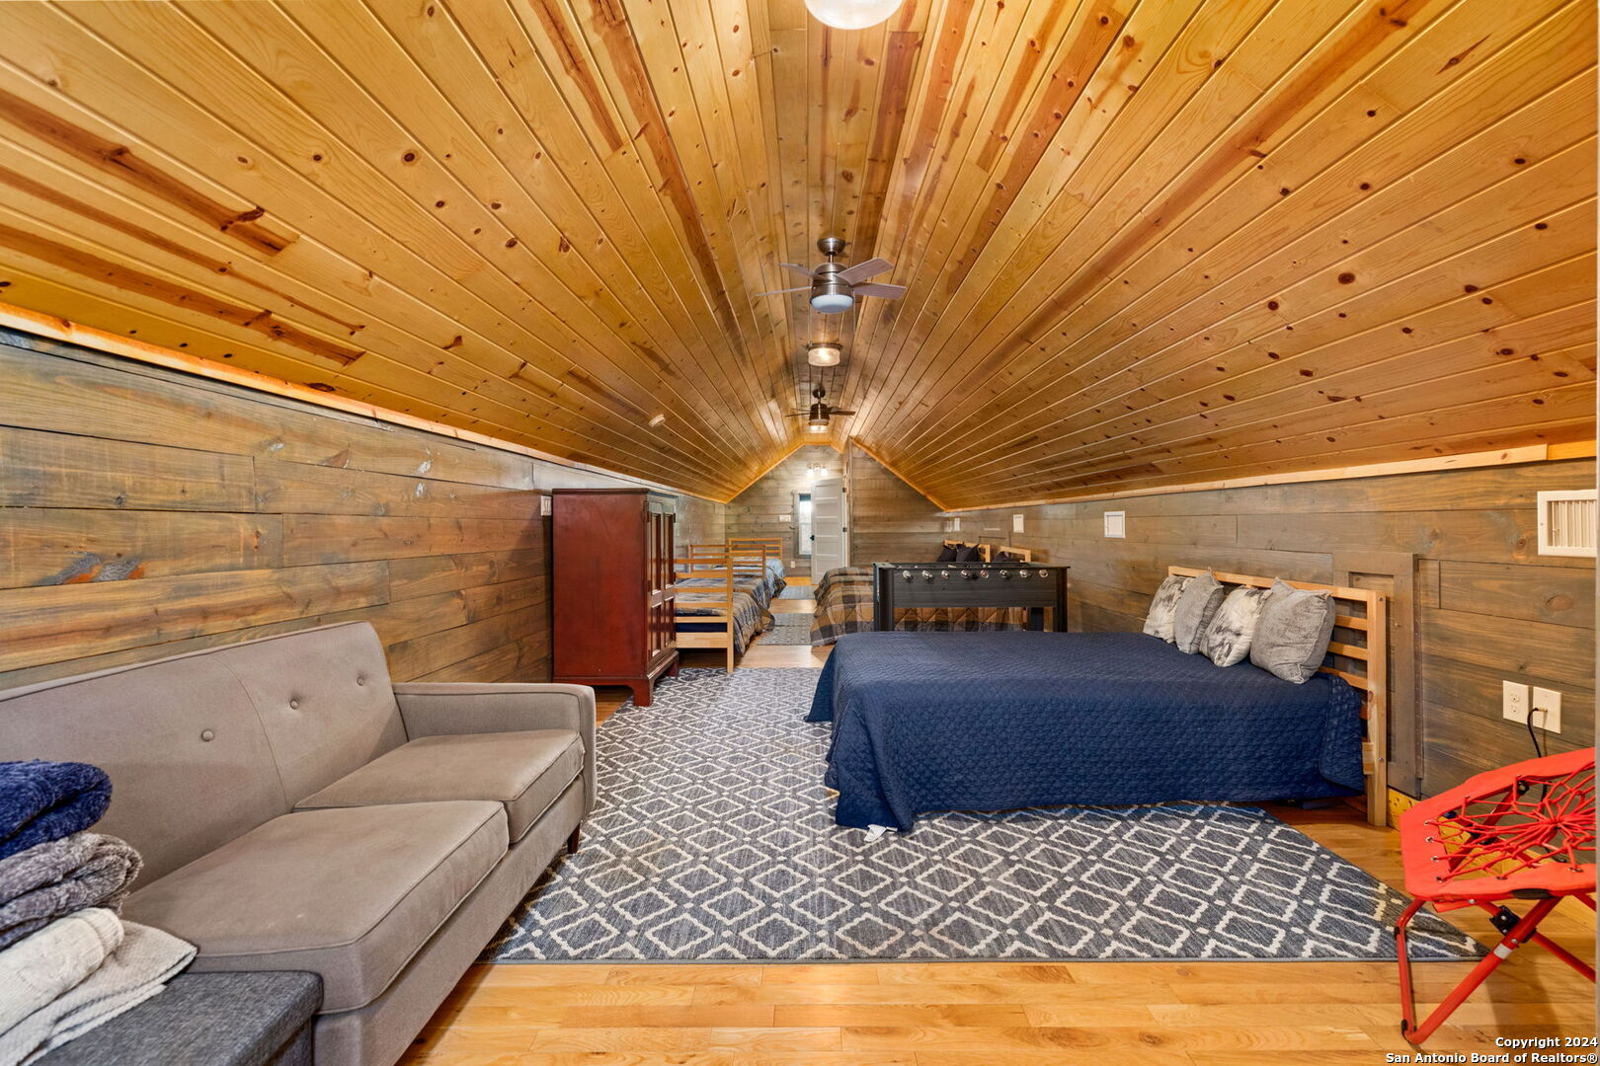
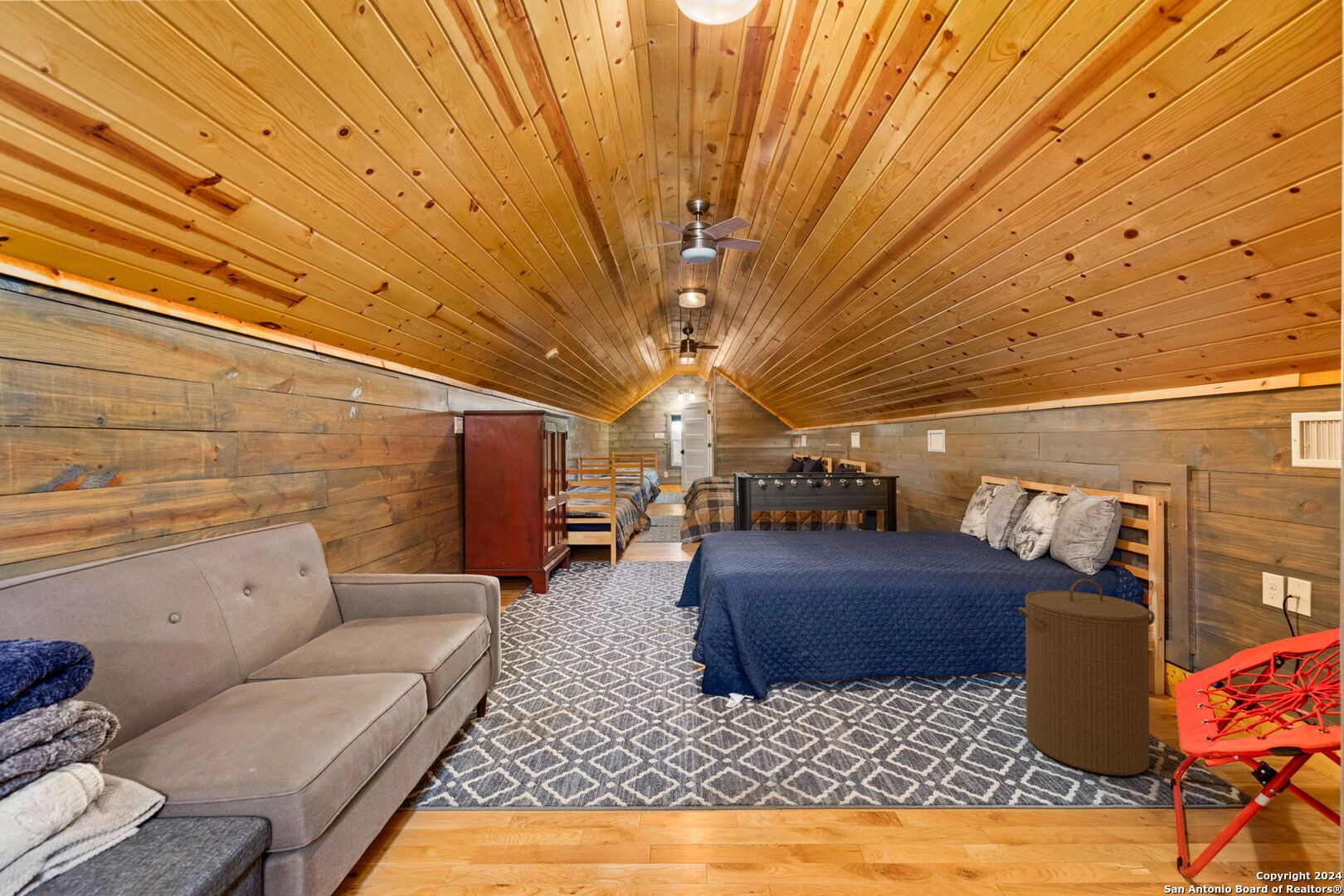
+ laundry hamper [1017,578,1156,777]
